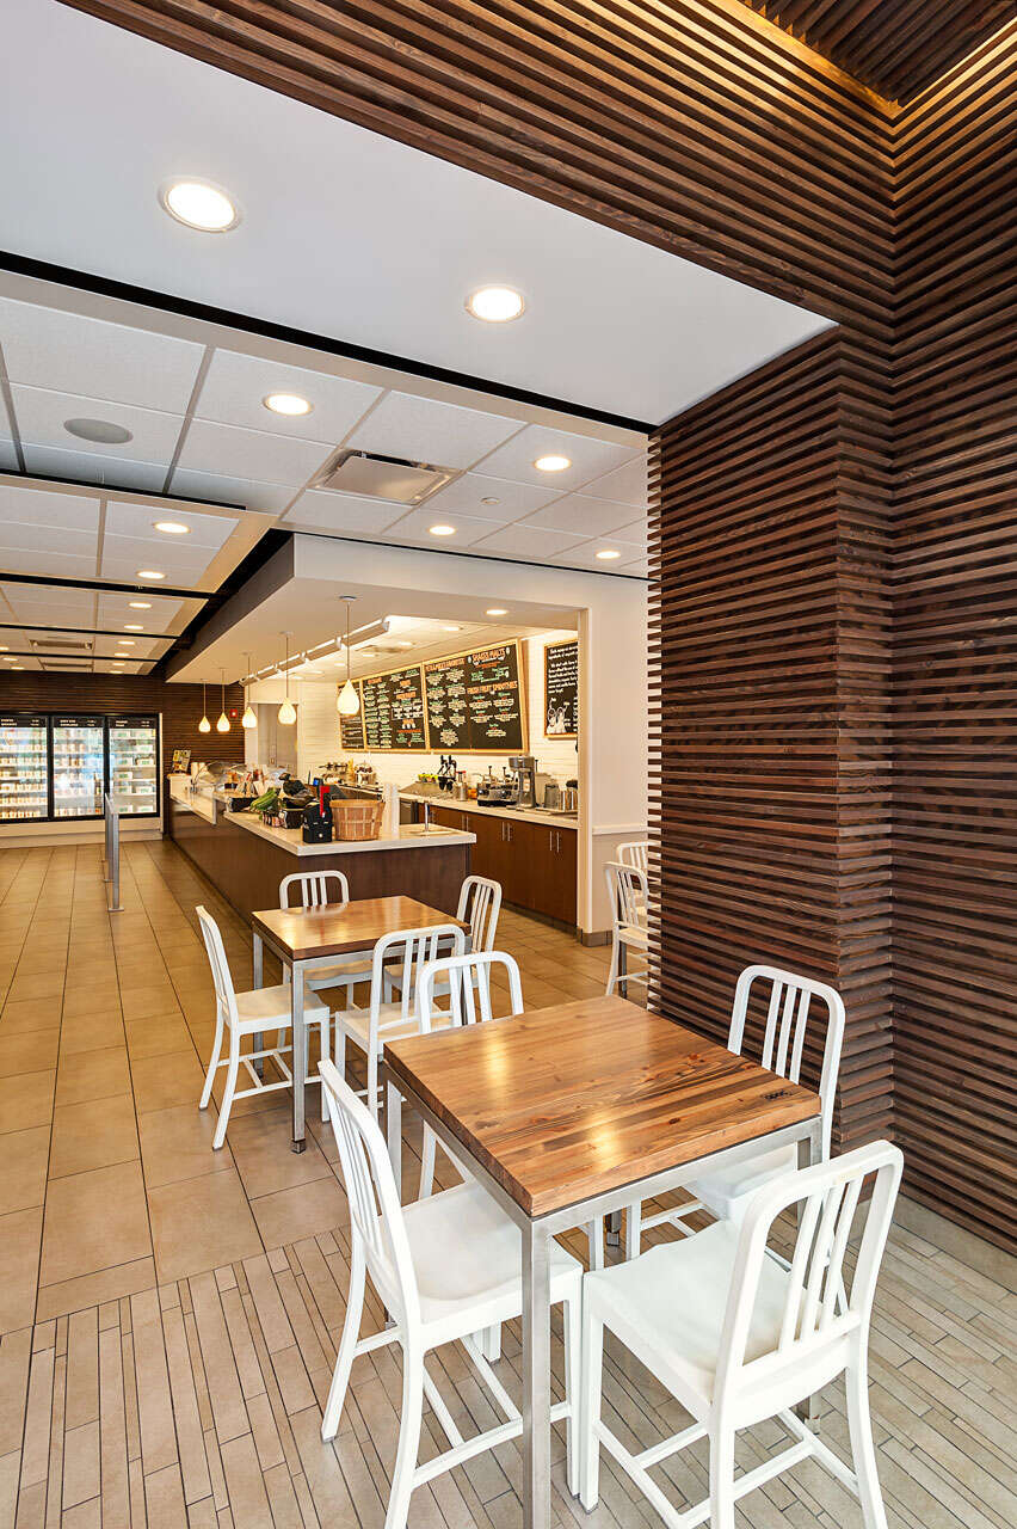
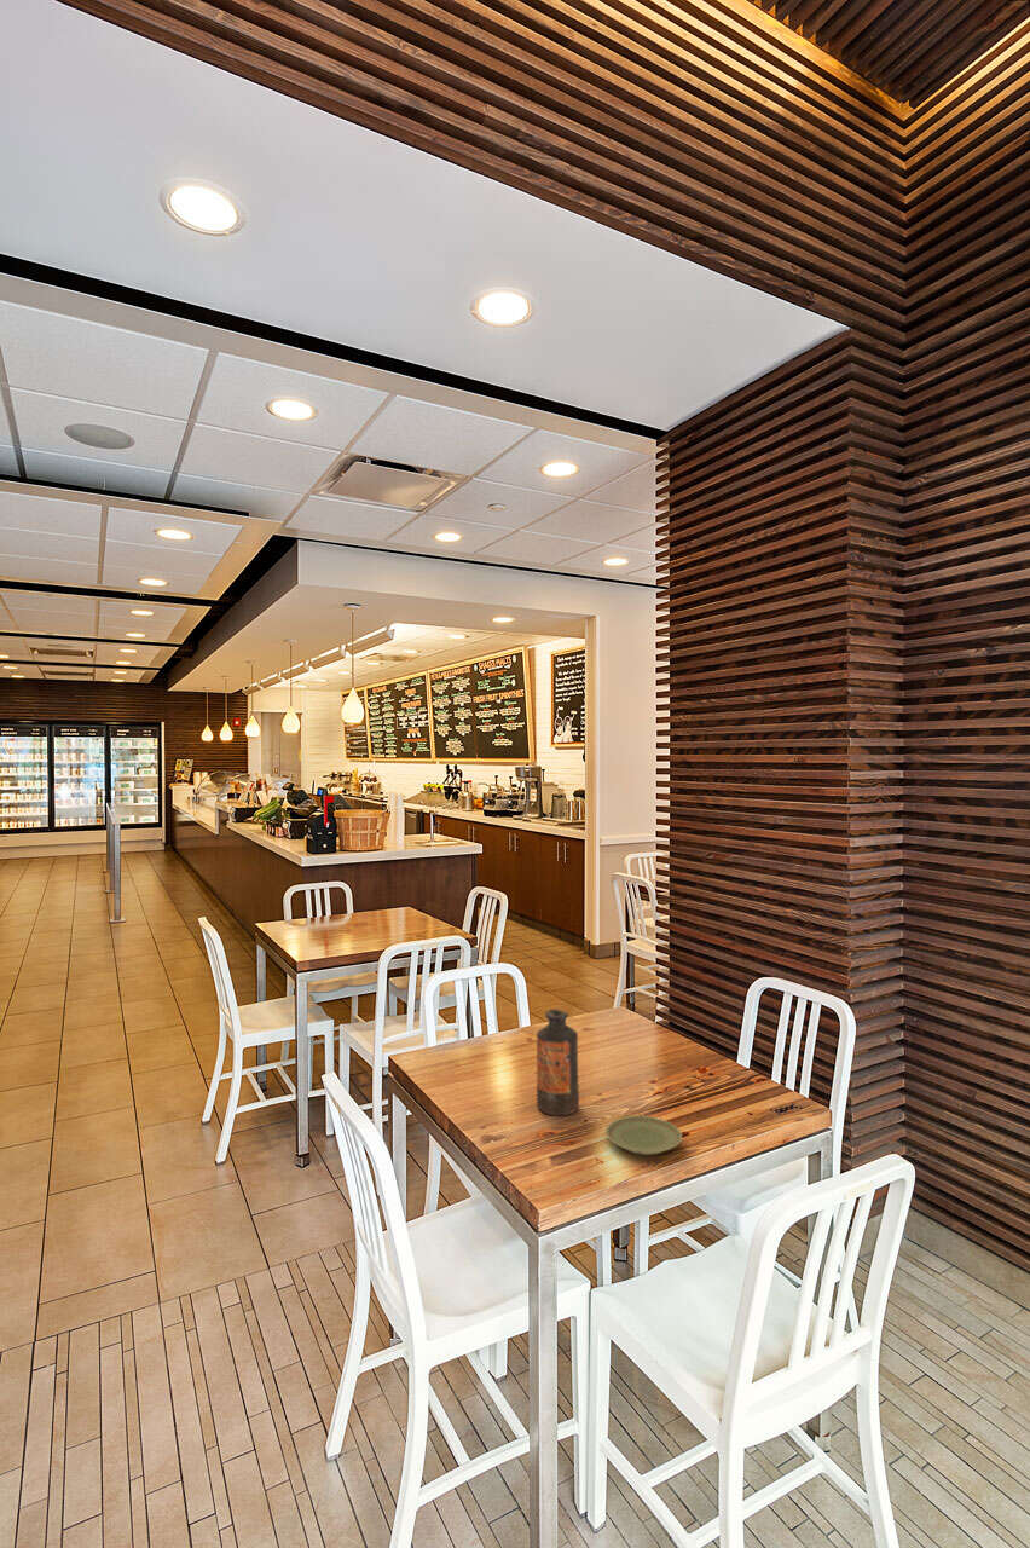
+ bottle [536,1009,580,1116]
+ plate [604,1115,683,1156]
